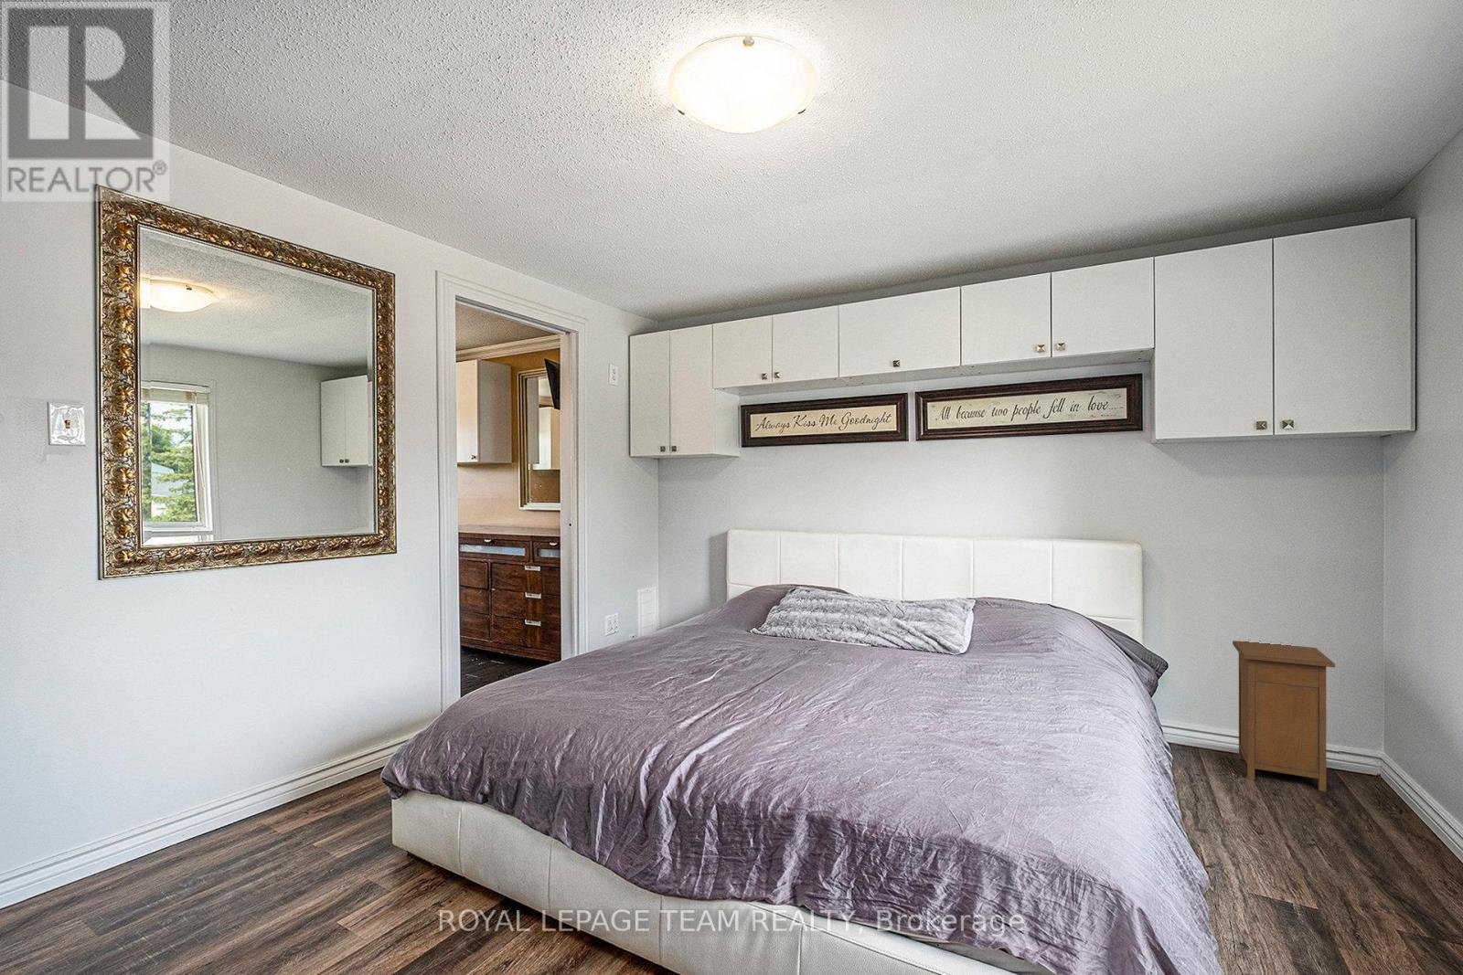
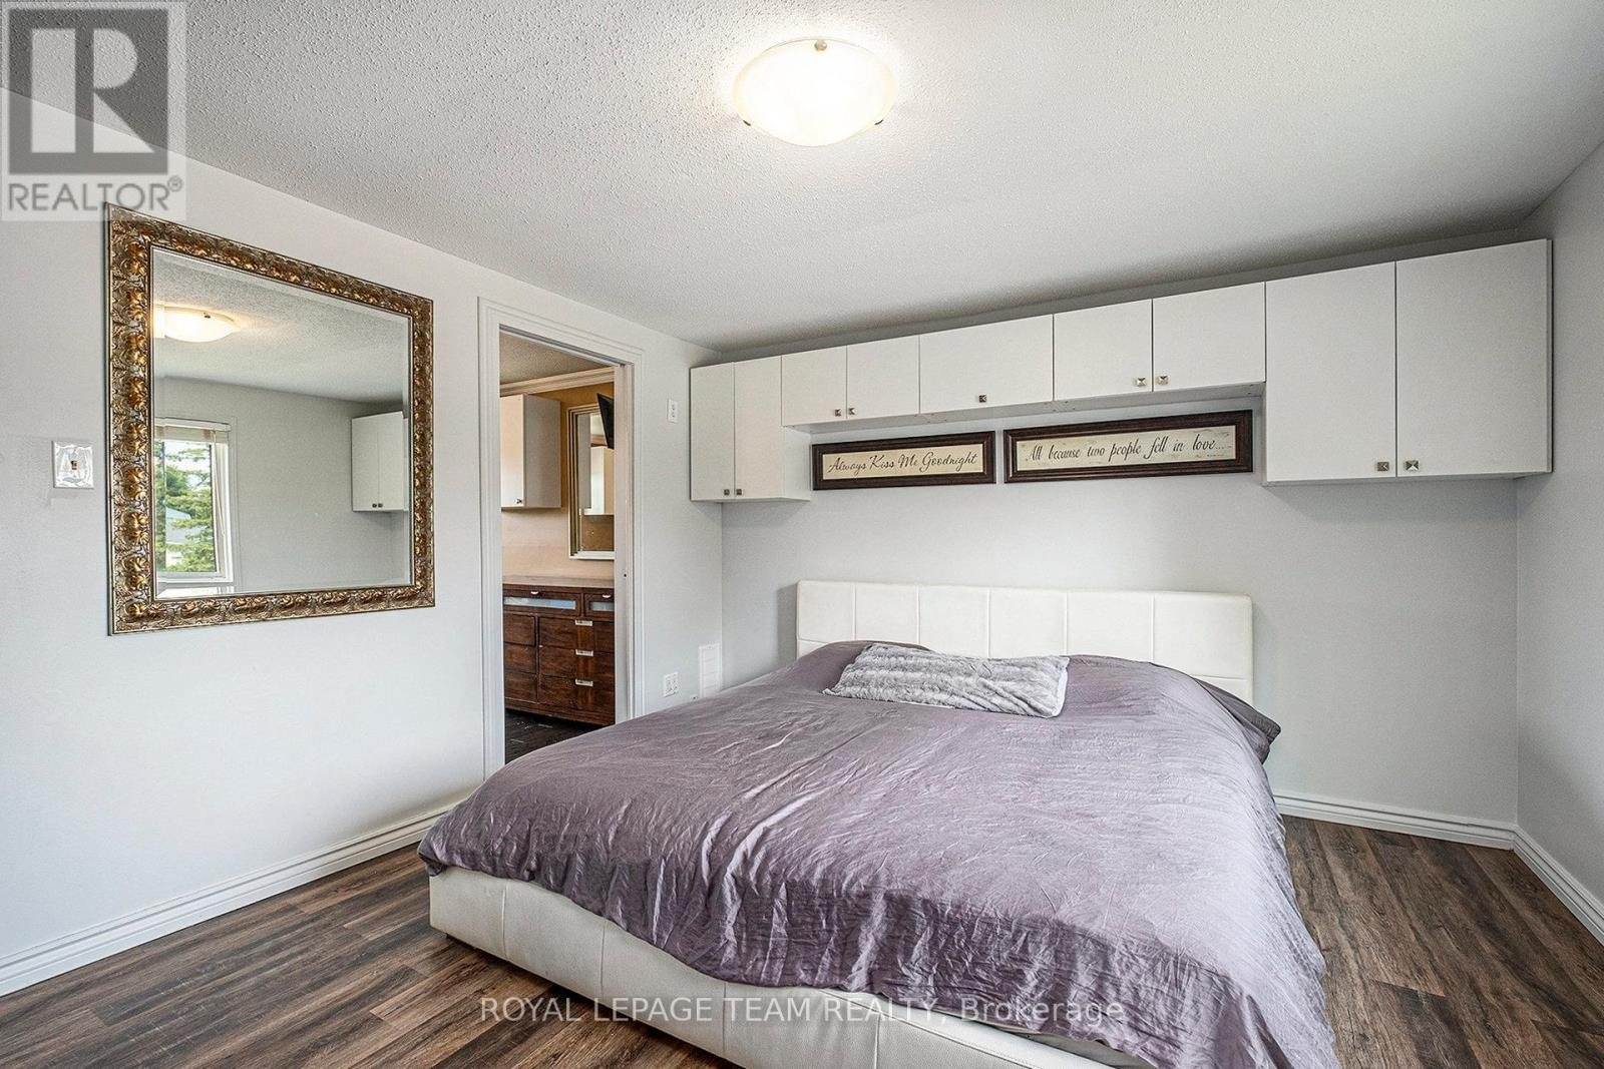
- nightstand [1231,640,1336,792]
